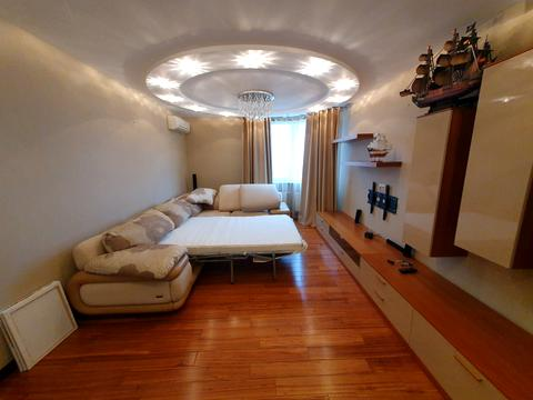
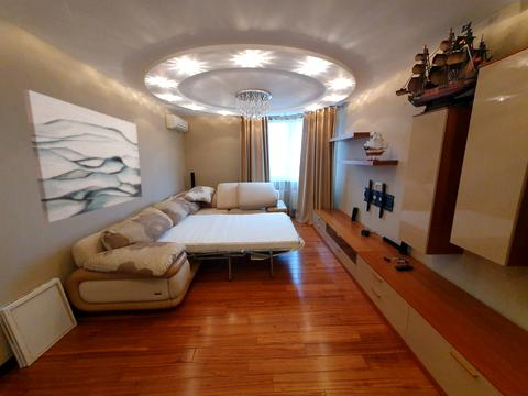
+ wall art [22,89,143,223]
